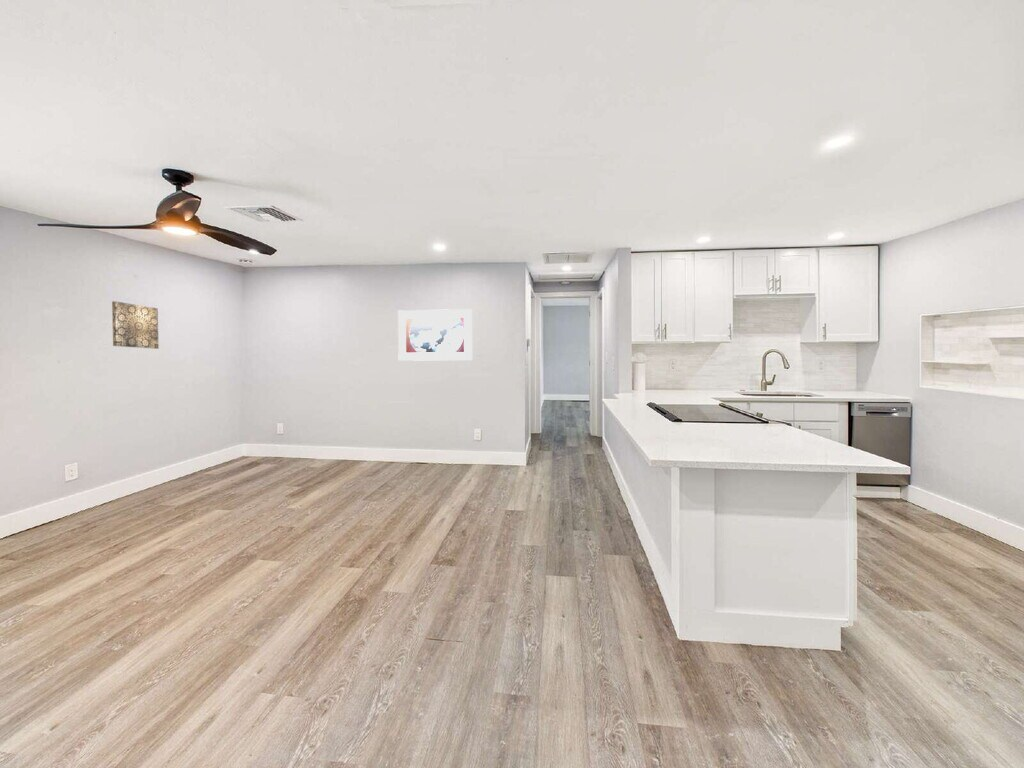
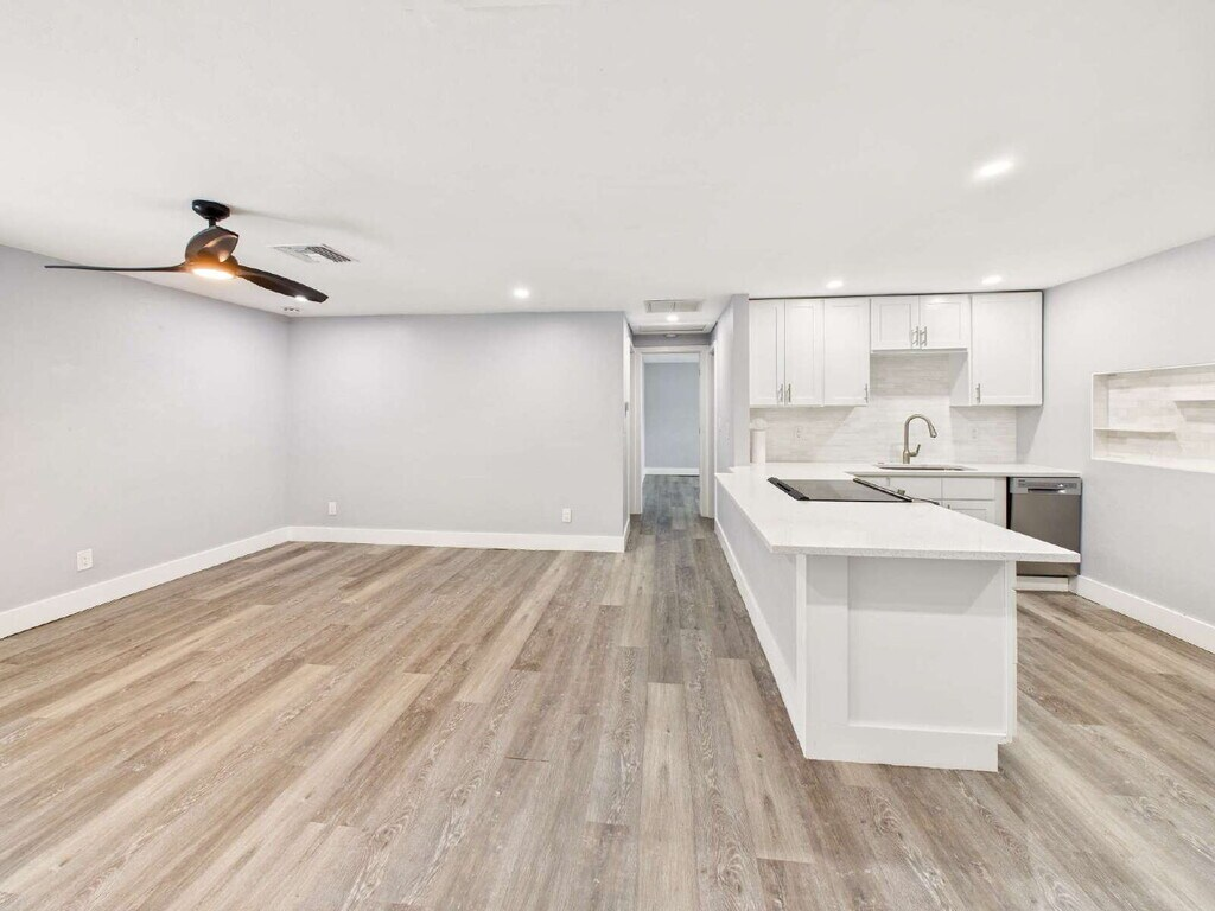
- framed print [397,308,473,362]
- wall art [111,300,160,350]
